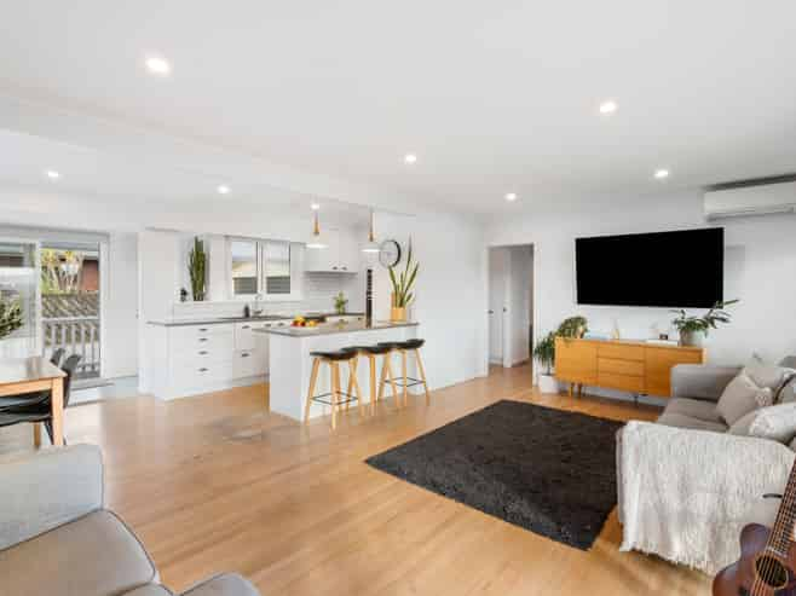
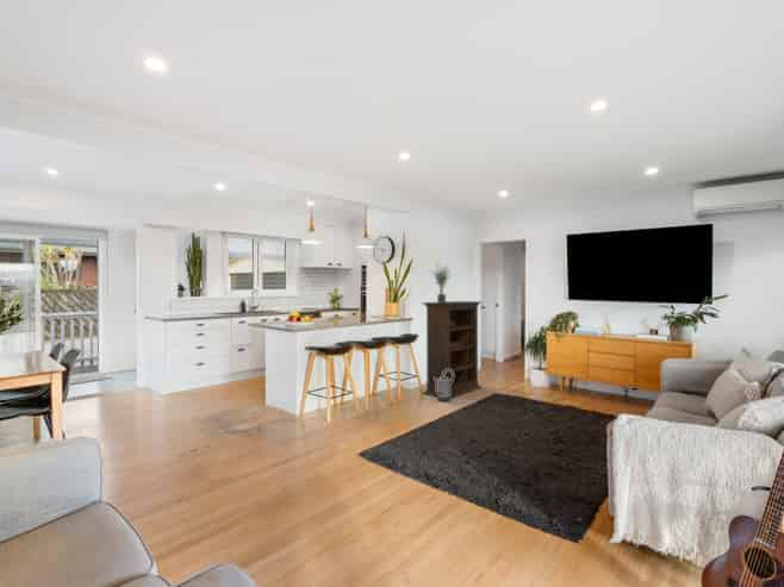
+ watering can [434,369,454,404]
+ bookcase [421,300,484,399]
+ potted plant [430,261,452,302]
